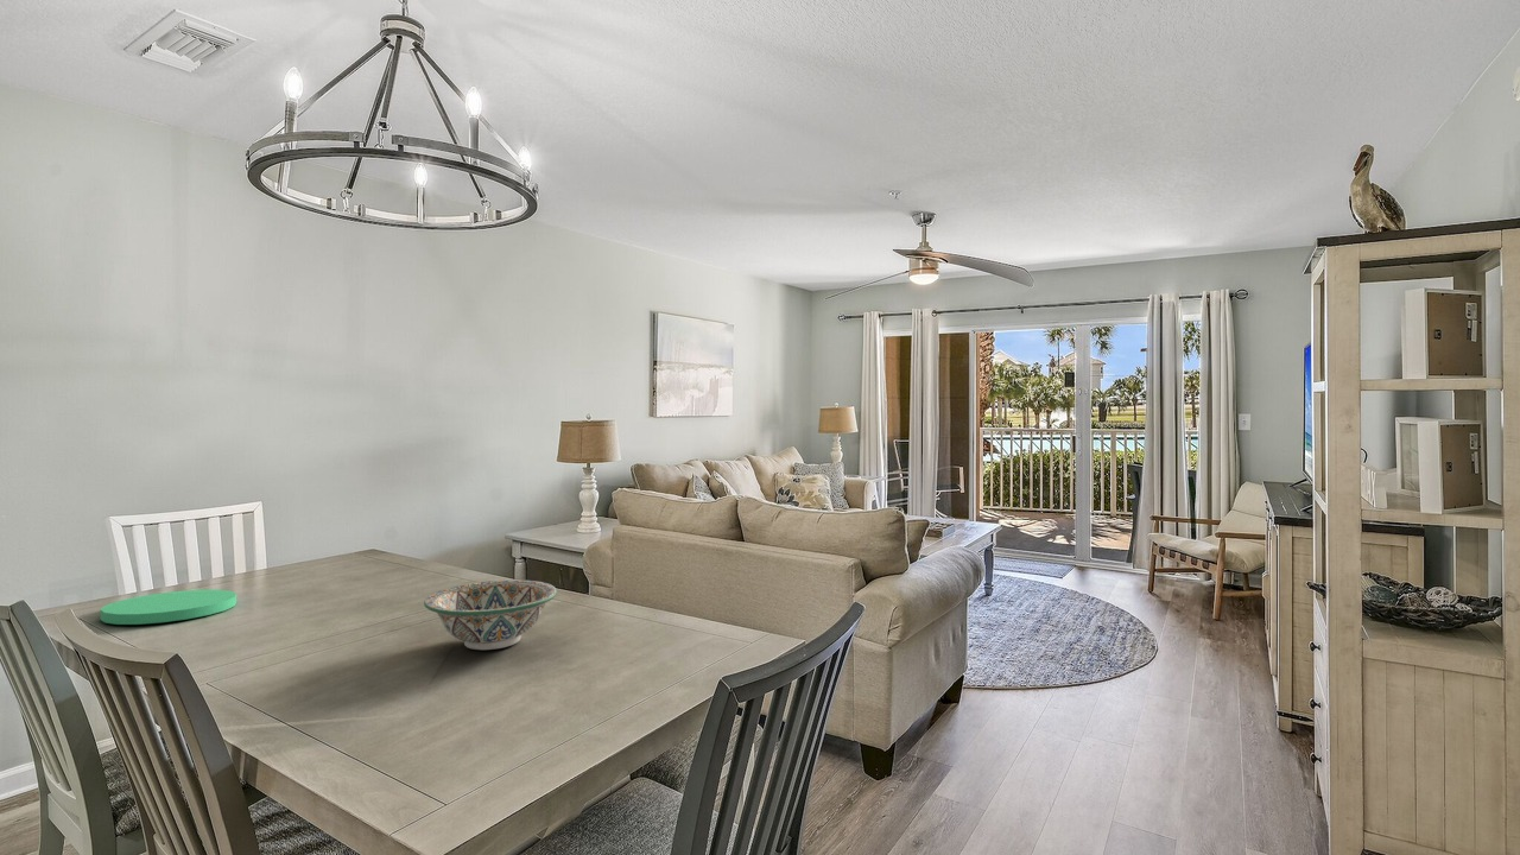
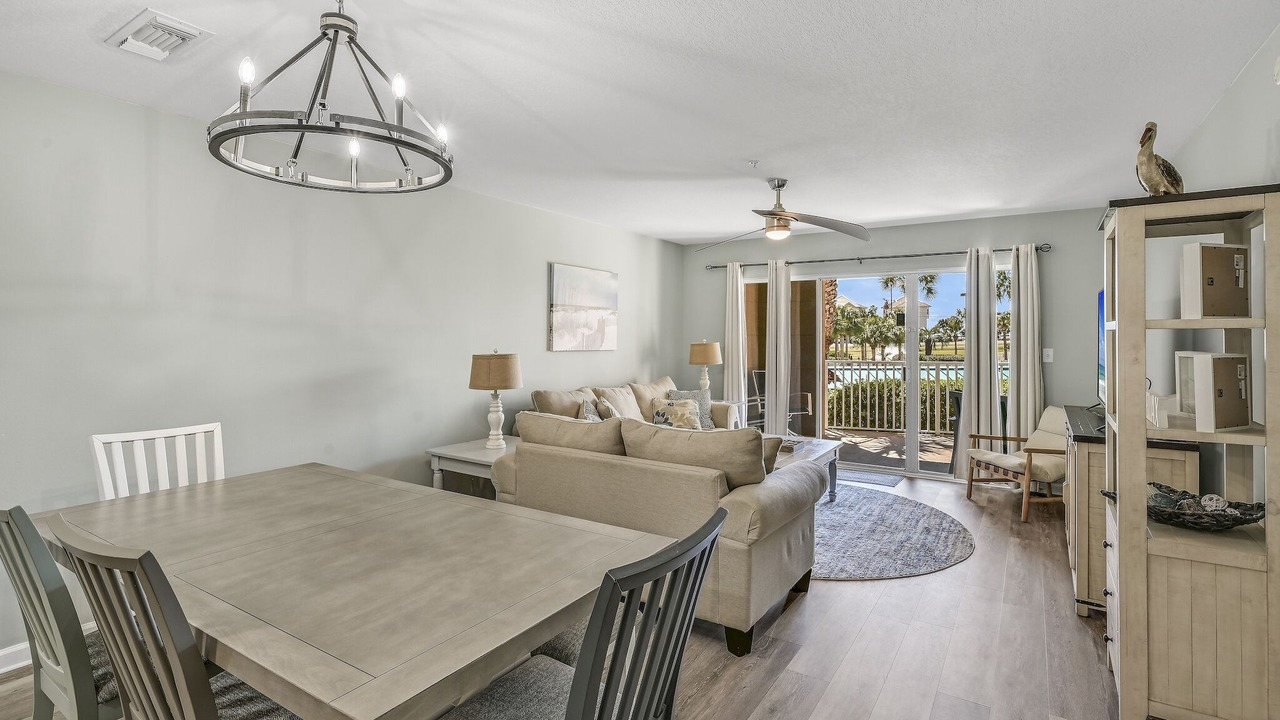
- decorative bowl [423,578,558,651]
- plate [99,589,238,626]
